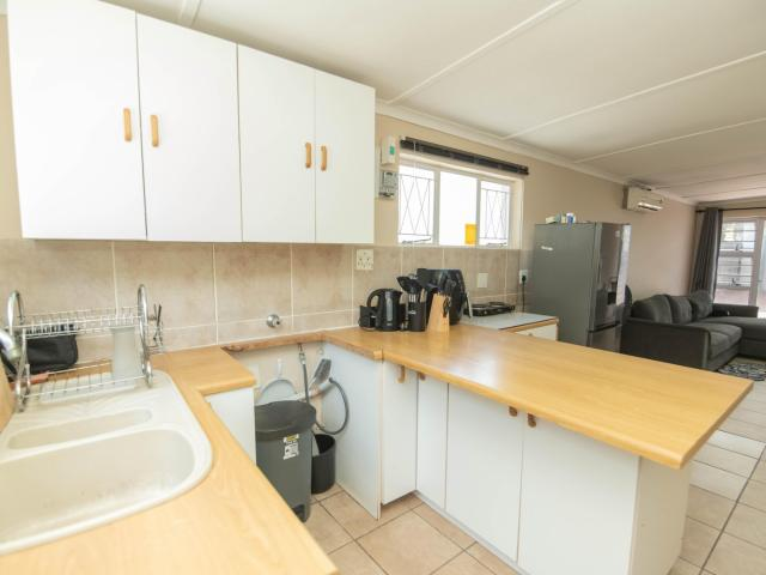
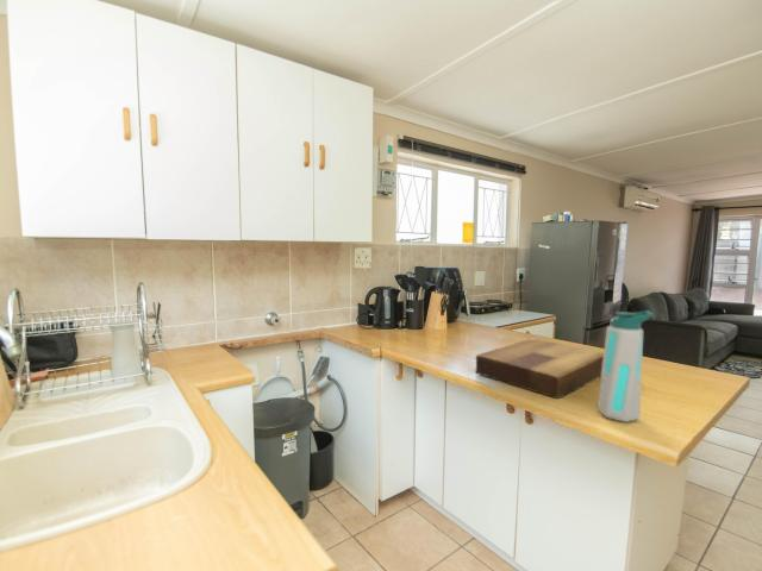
+ water bottle [597,309,655,423]
+ cutting board [475,338,604,400]
